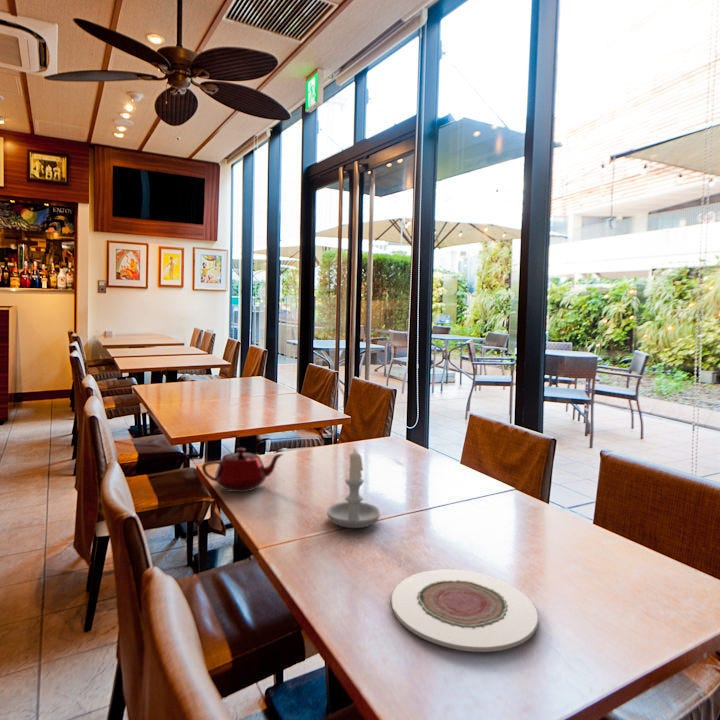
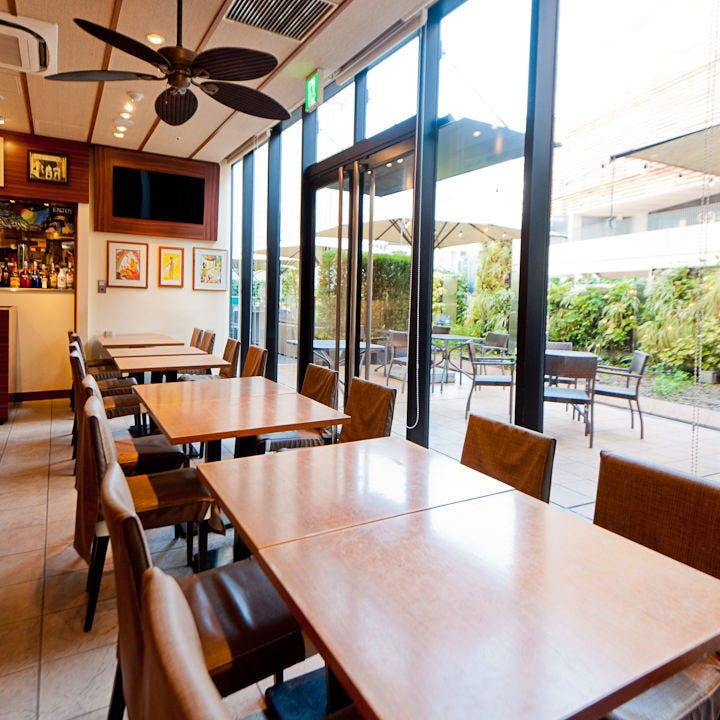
- plate [390,568,539,653]
- candle [326,447,381,529]
- teapot [201,447,284,493]
